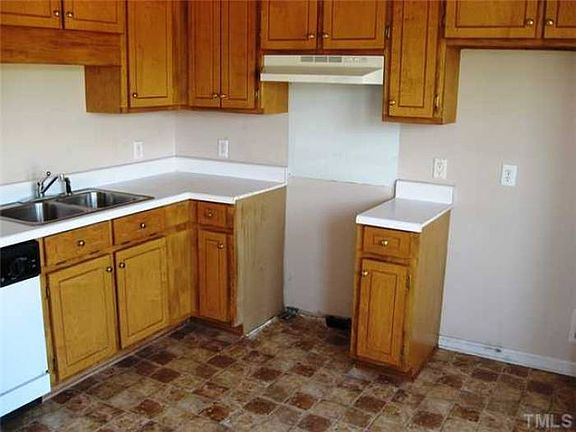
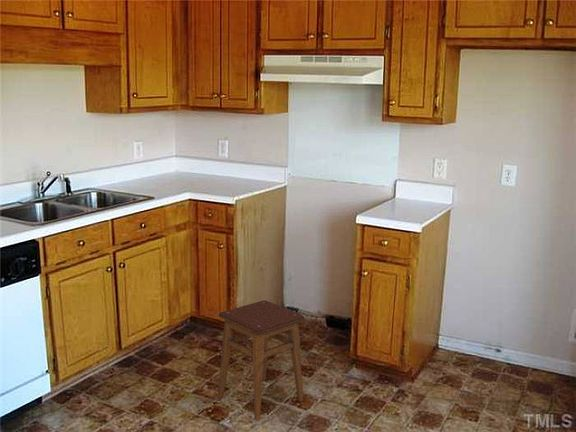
+ stool [217,299,305,422]
